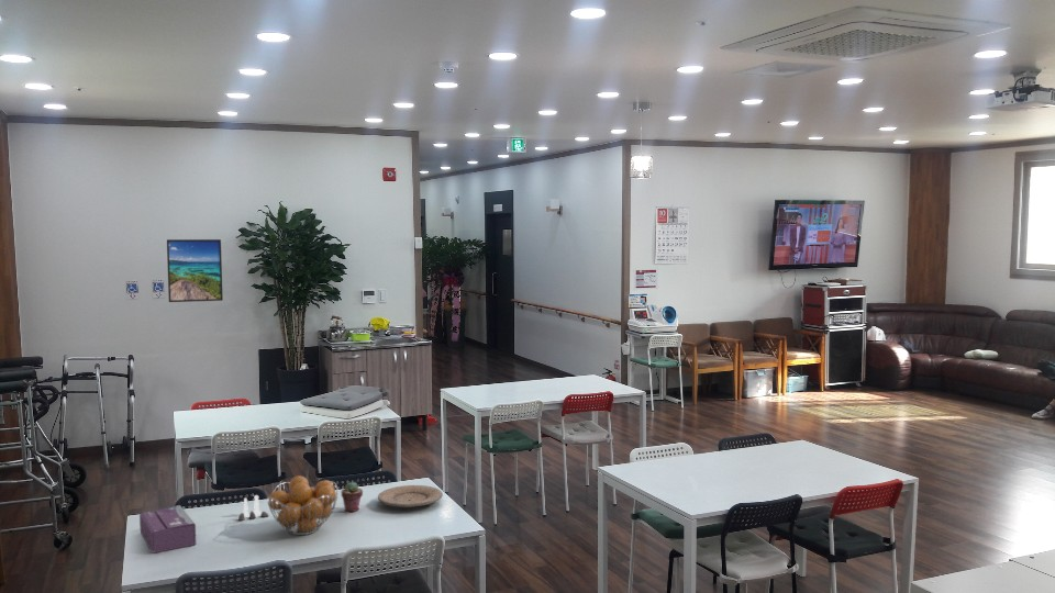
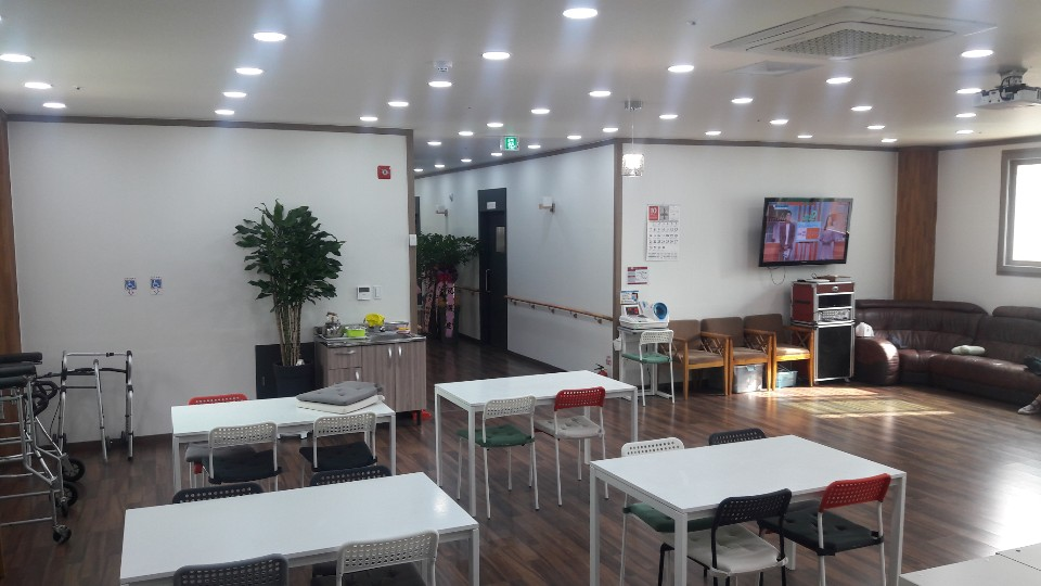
- plate [377,484,444,508]
- tissue box [138,504,197,555]
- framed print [166,238,224,303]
- salt and pepper shaker set [237,494,269,522]
- potted succulent [341,481,364,513]
- fruit basket [266,474,340,536]
